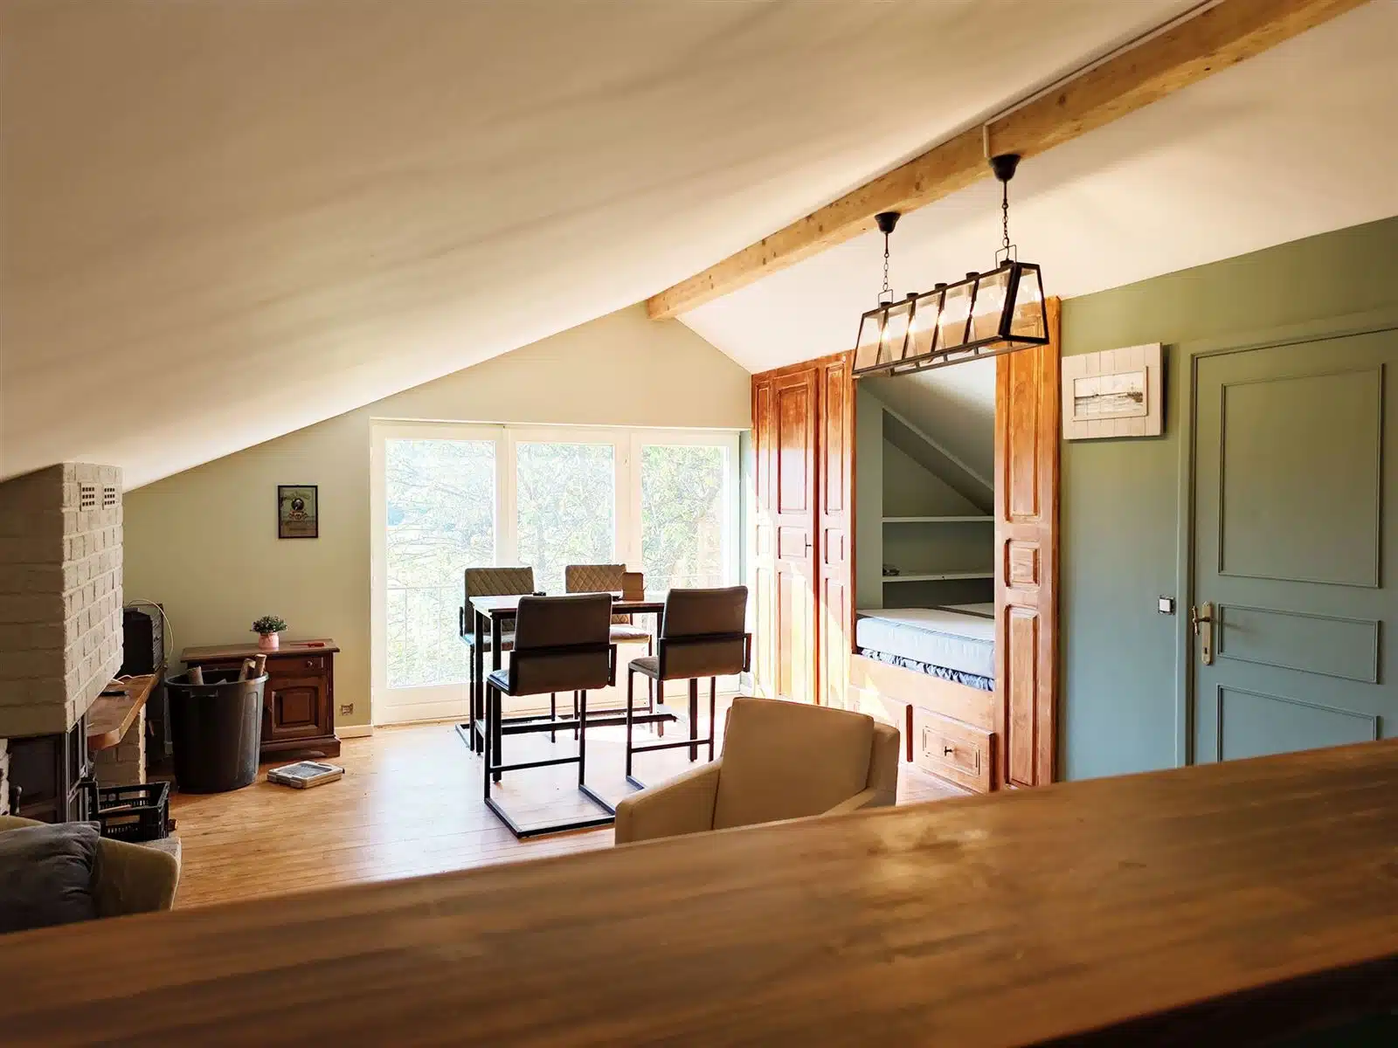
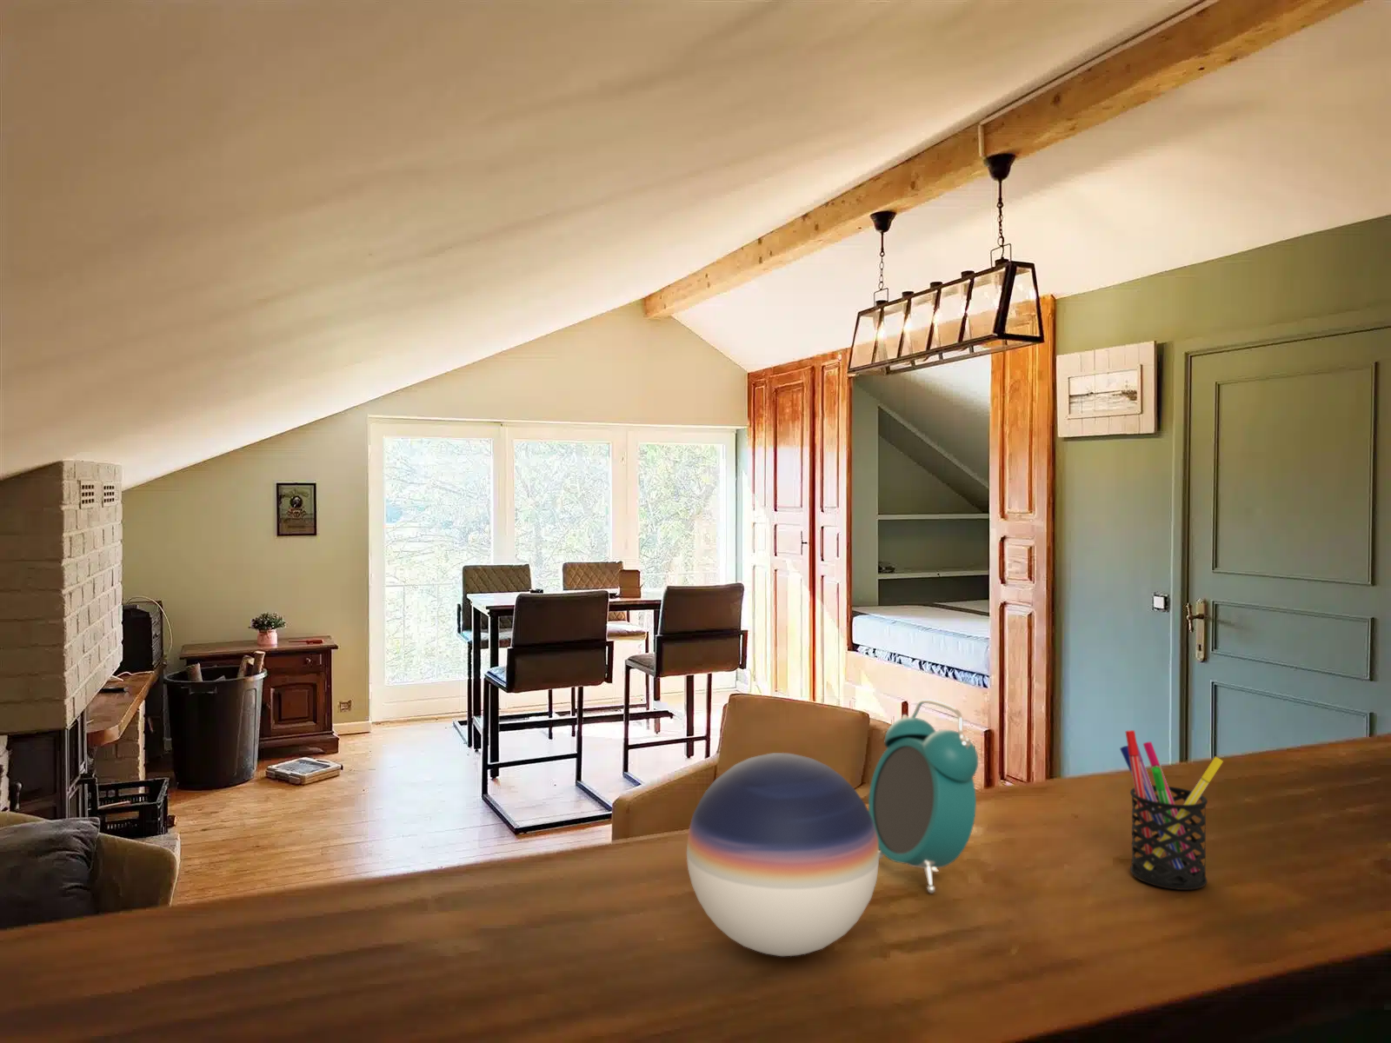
+ pen holder [1119,730,1225,891]
+ speaker [686,752,880,956]
+ alarm clock [867,698,979,894]
